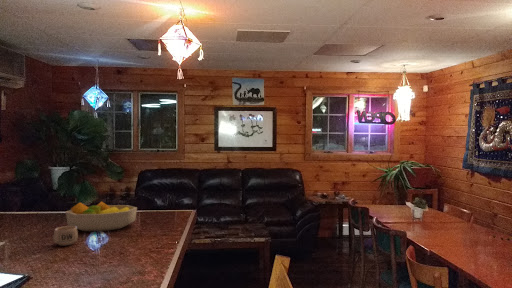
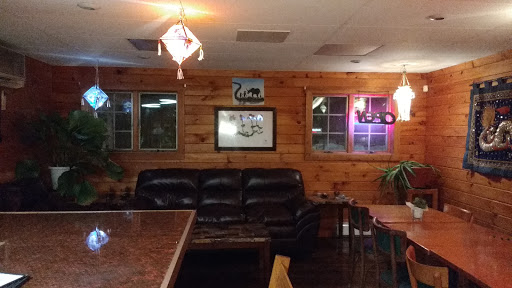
- mug [53,225,79,247]
- fruit bowl [65,201,138,232]
